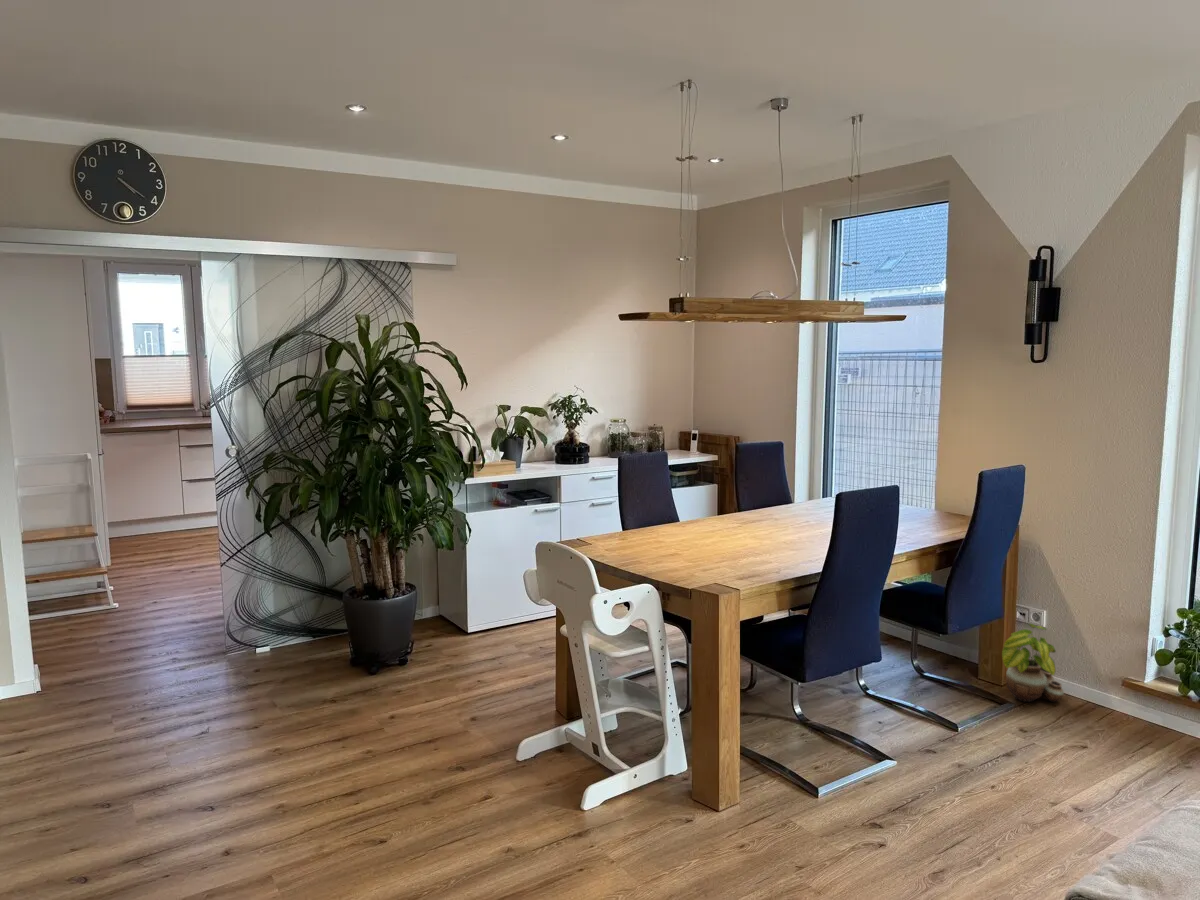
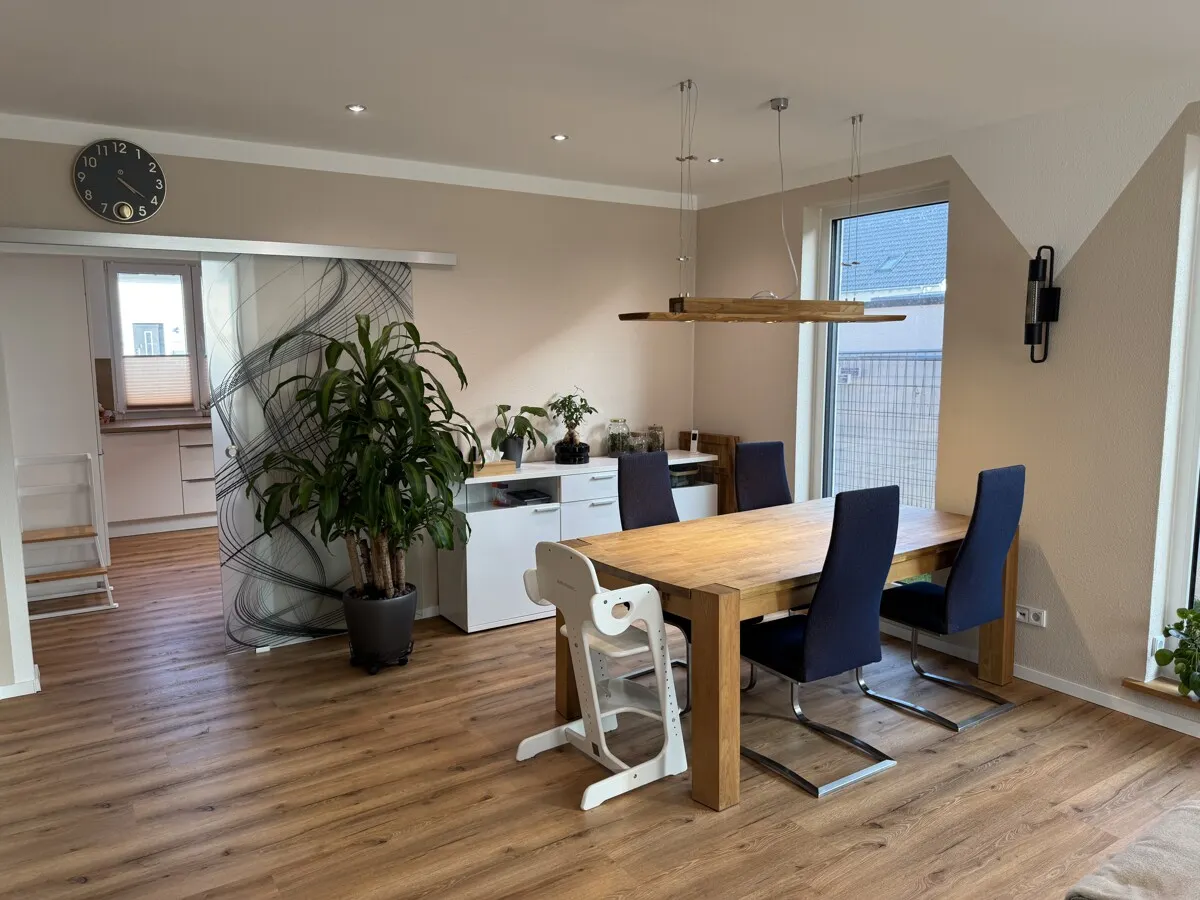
- potted plant [1001,623,1065,703]
